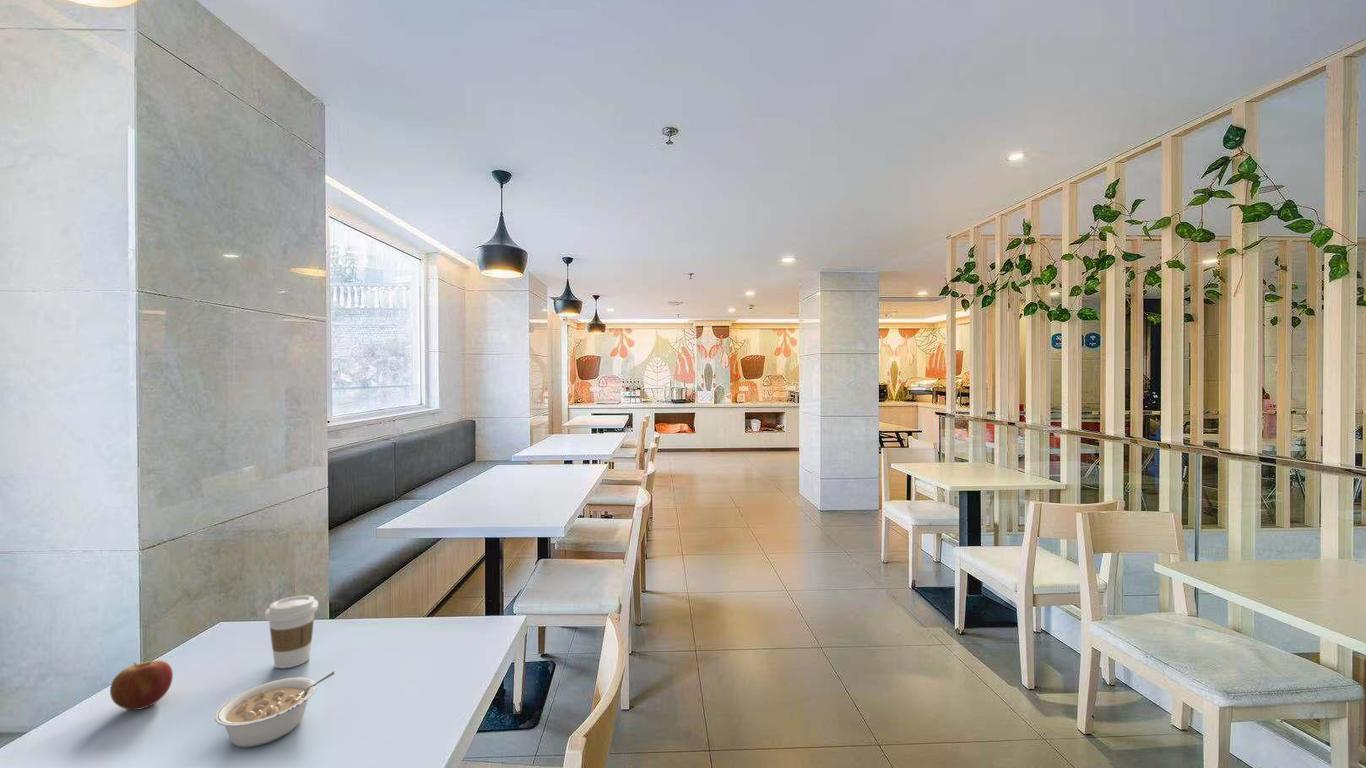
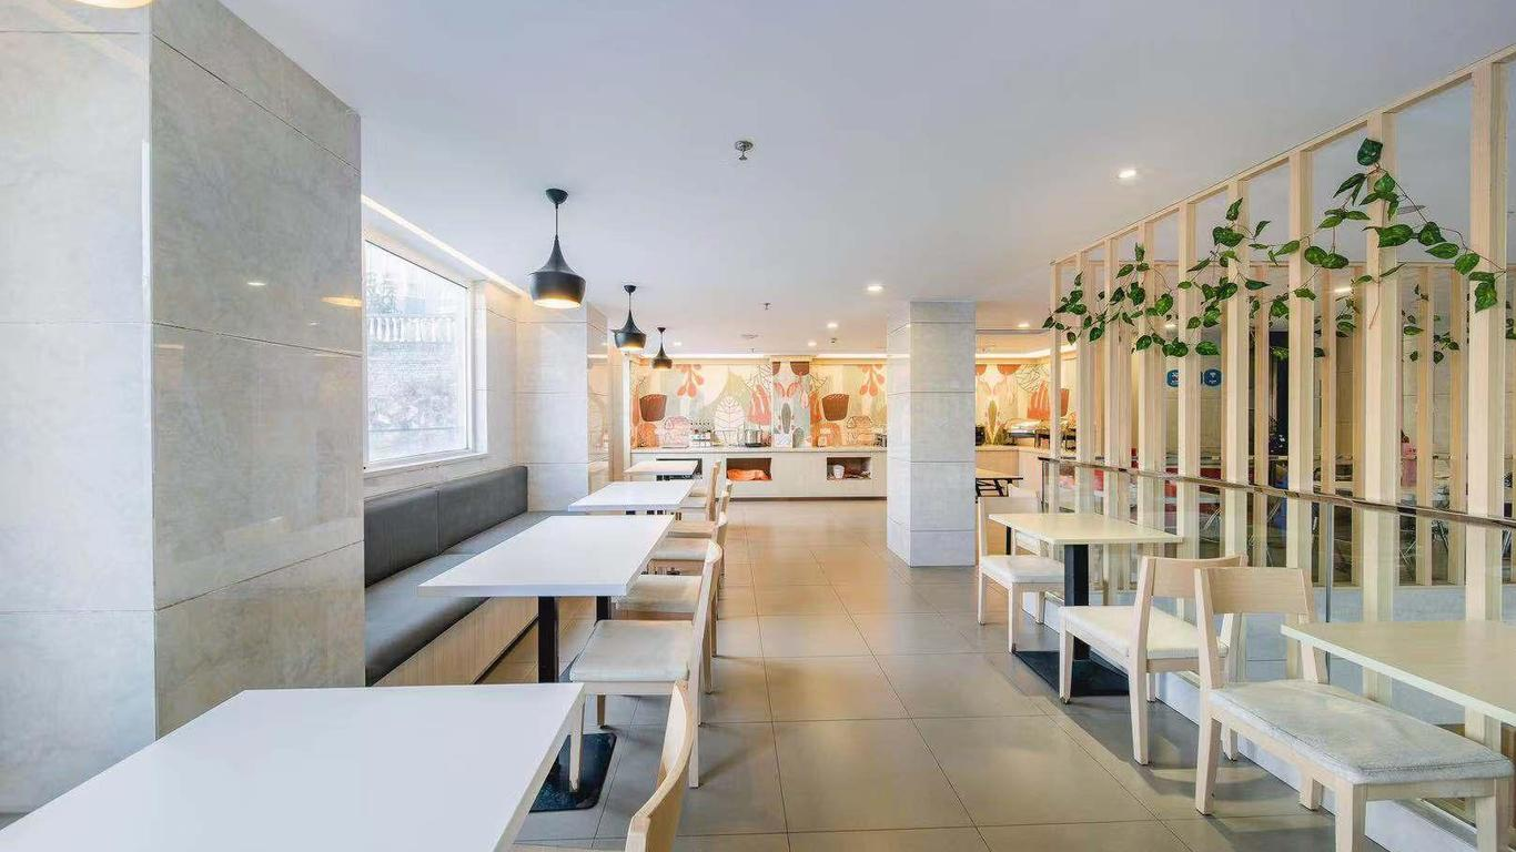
- legume [214,671,336,748]
- coffee cup [264,594,319,669]
- apple [109,659,174,711]
